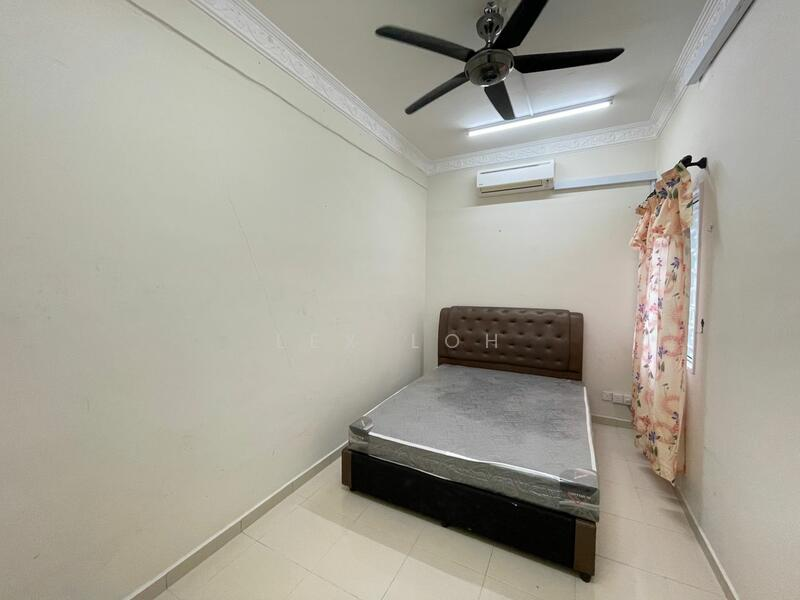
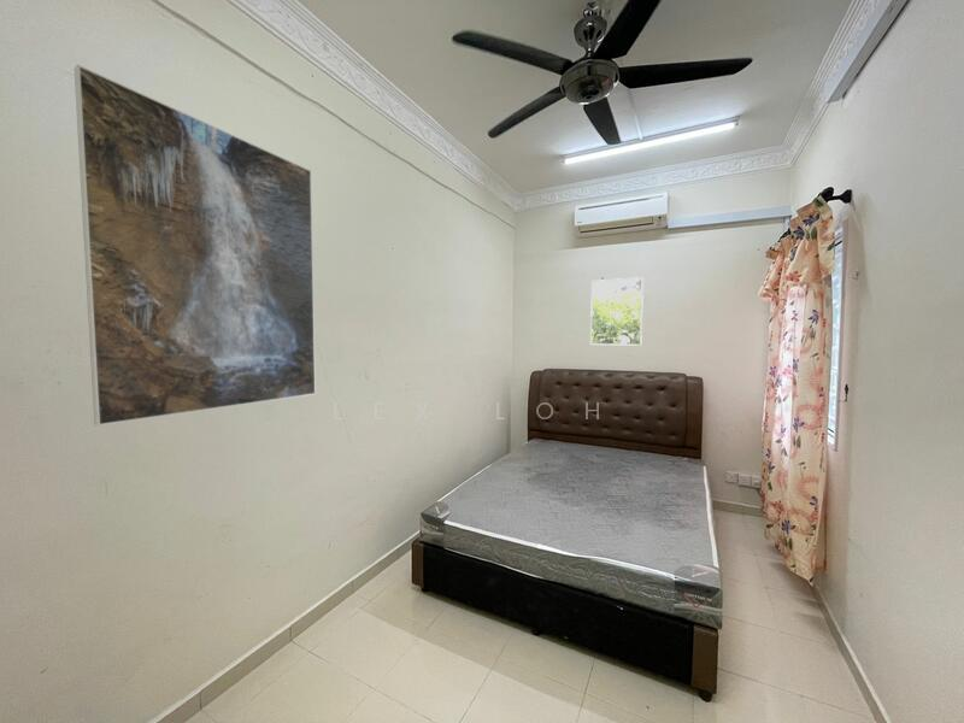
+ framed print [589,276,645,347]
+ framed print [74,64,317,427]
